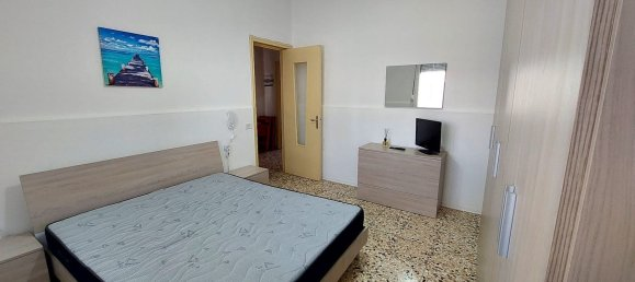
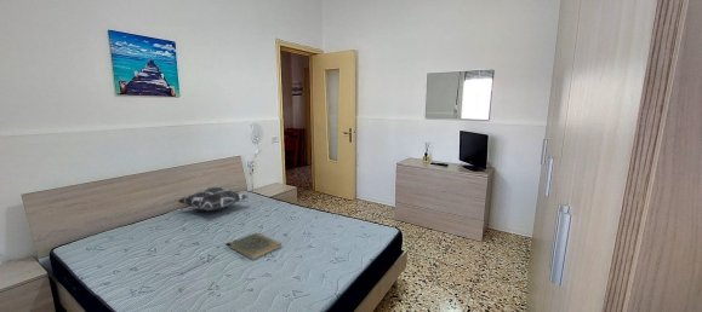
+ book [228,231,282,261]
+ decorative pillow [176,186,249,212]
